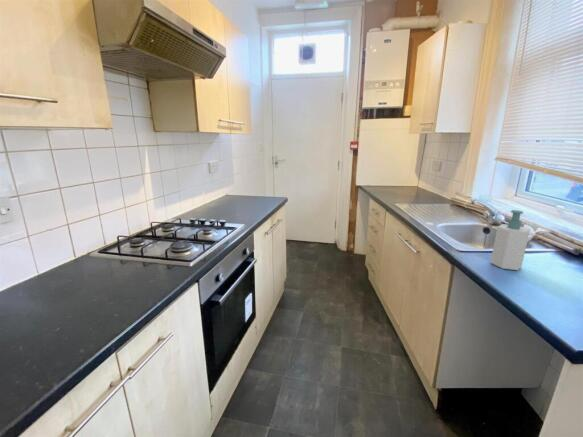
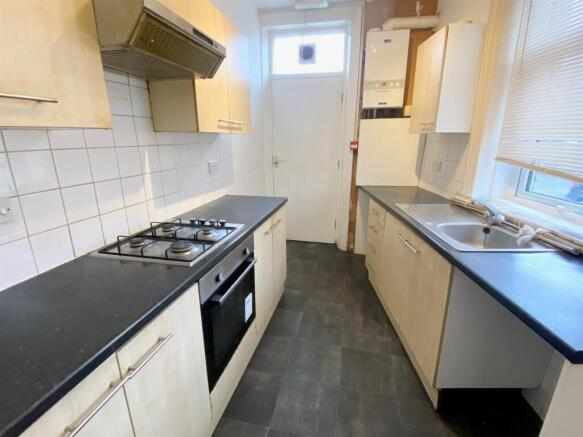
- soap bottle [490,209,531,271]
